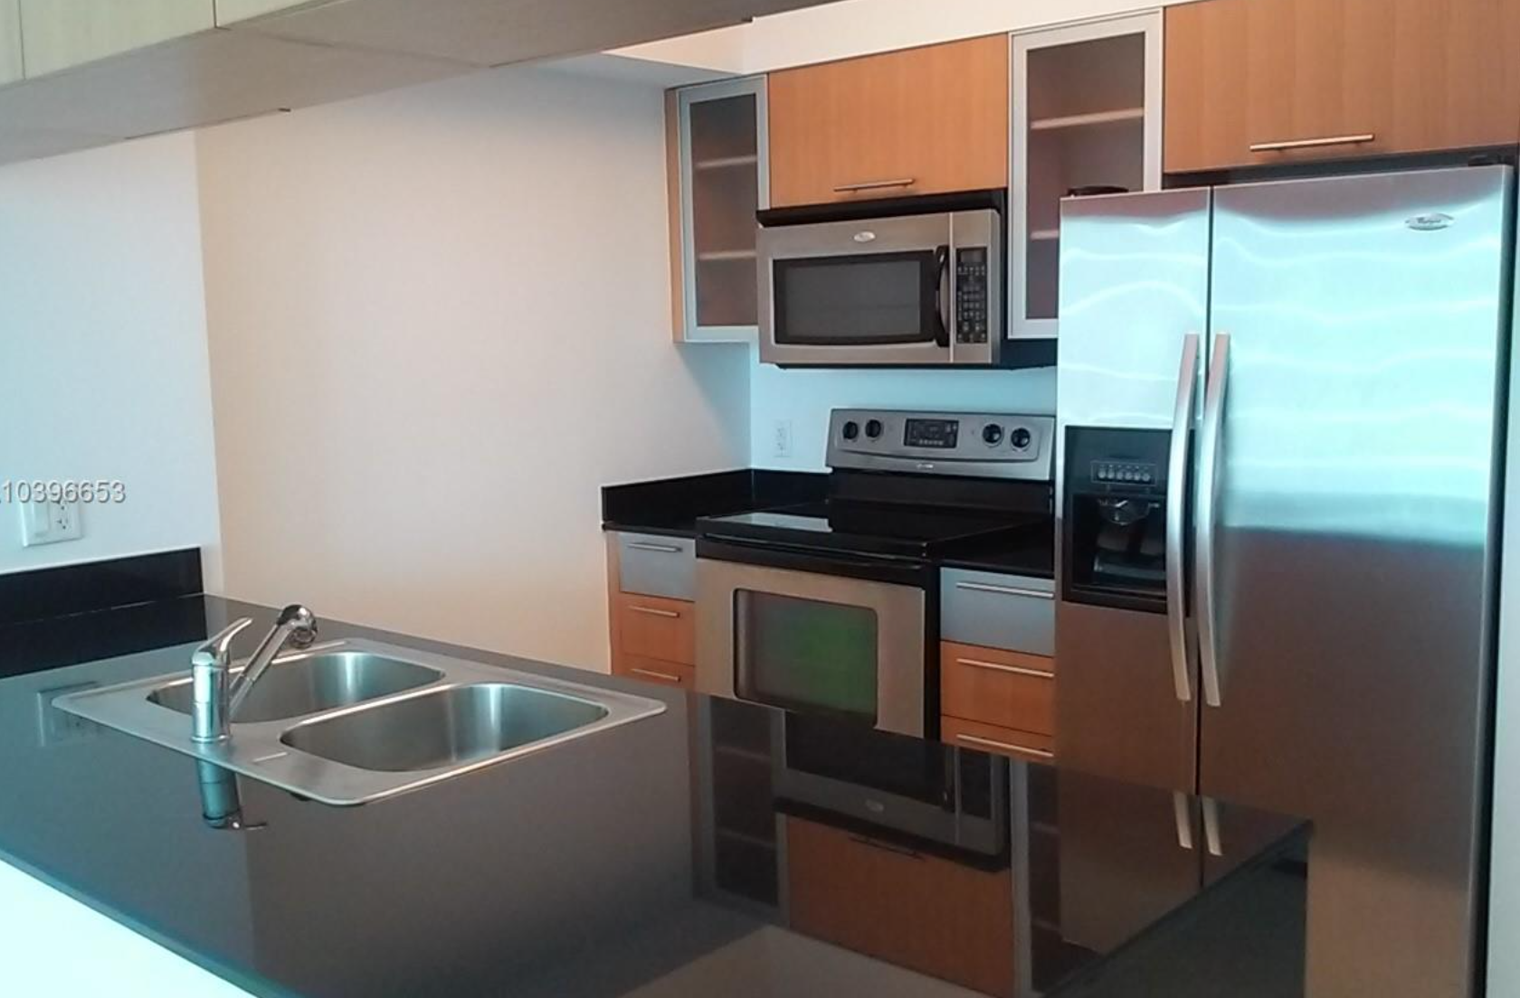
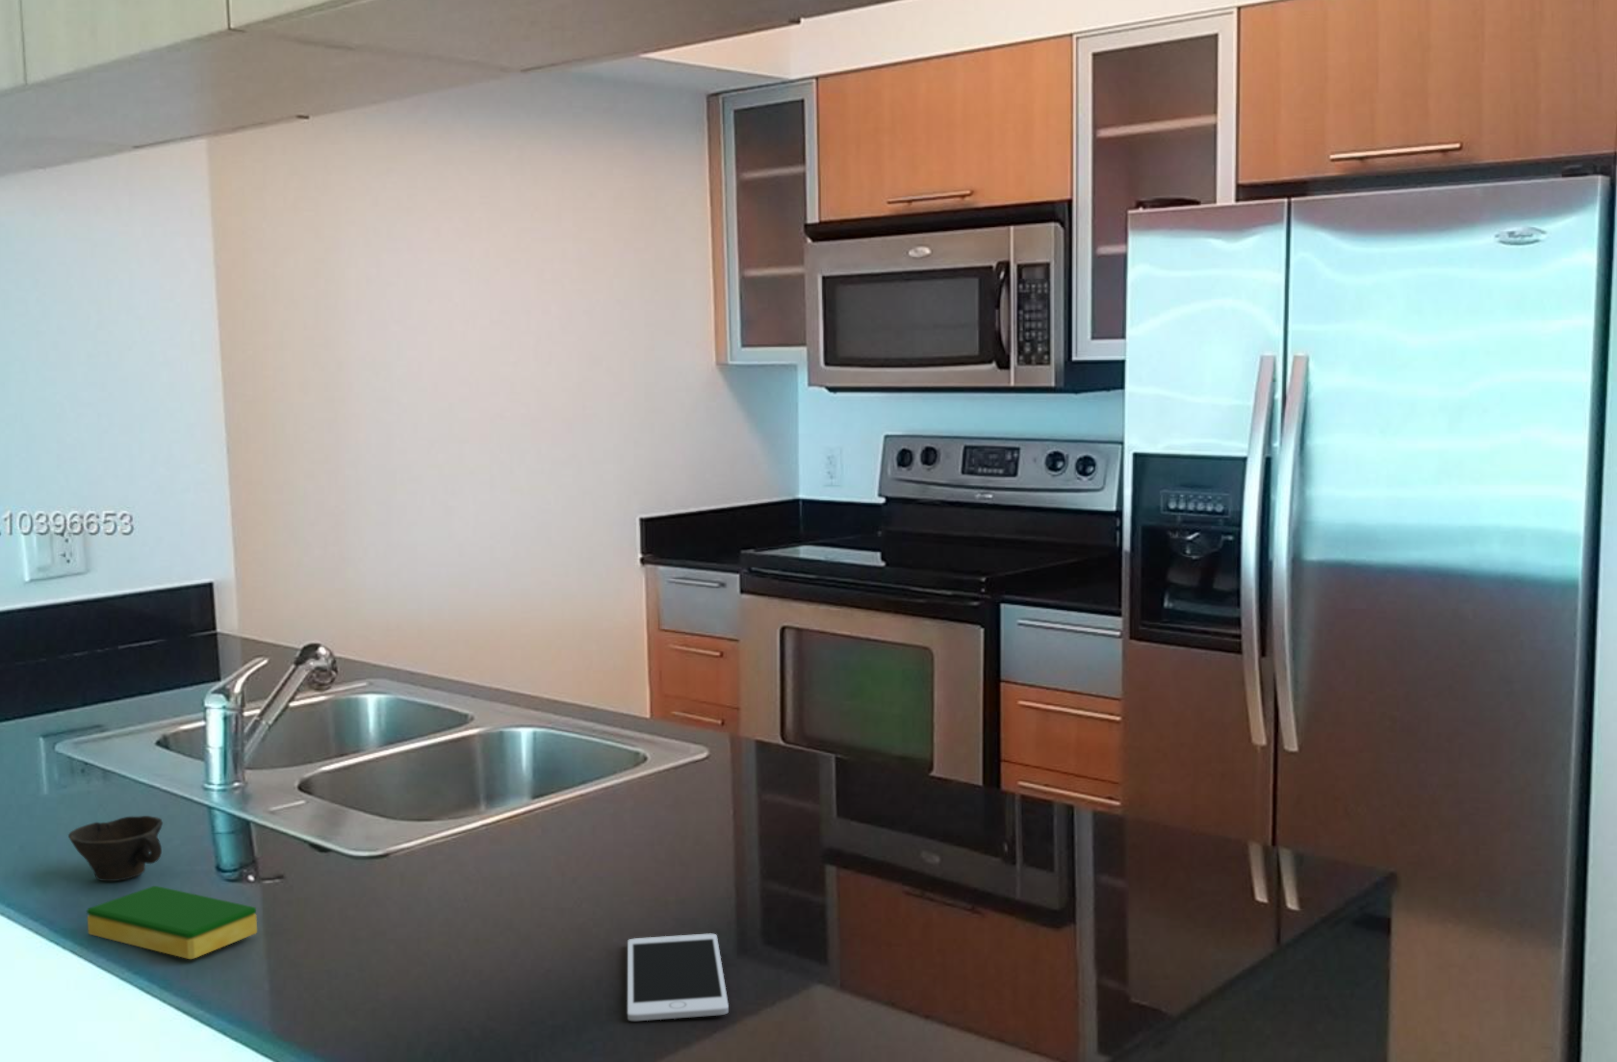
+ cup [68,814,164,882]
+ dish sponge [85,885,258,960]
+ cell phone [627,933,729,1022]
